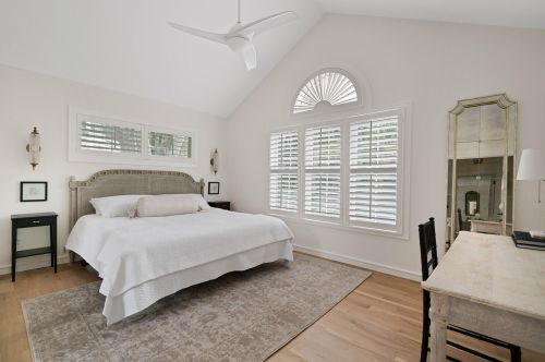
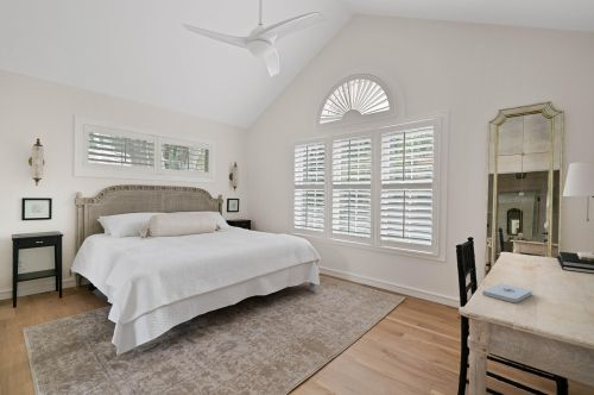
+ notepad [481,282,533,303]
